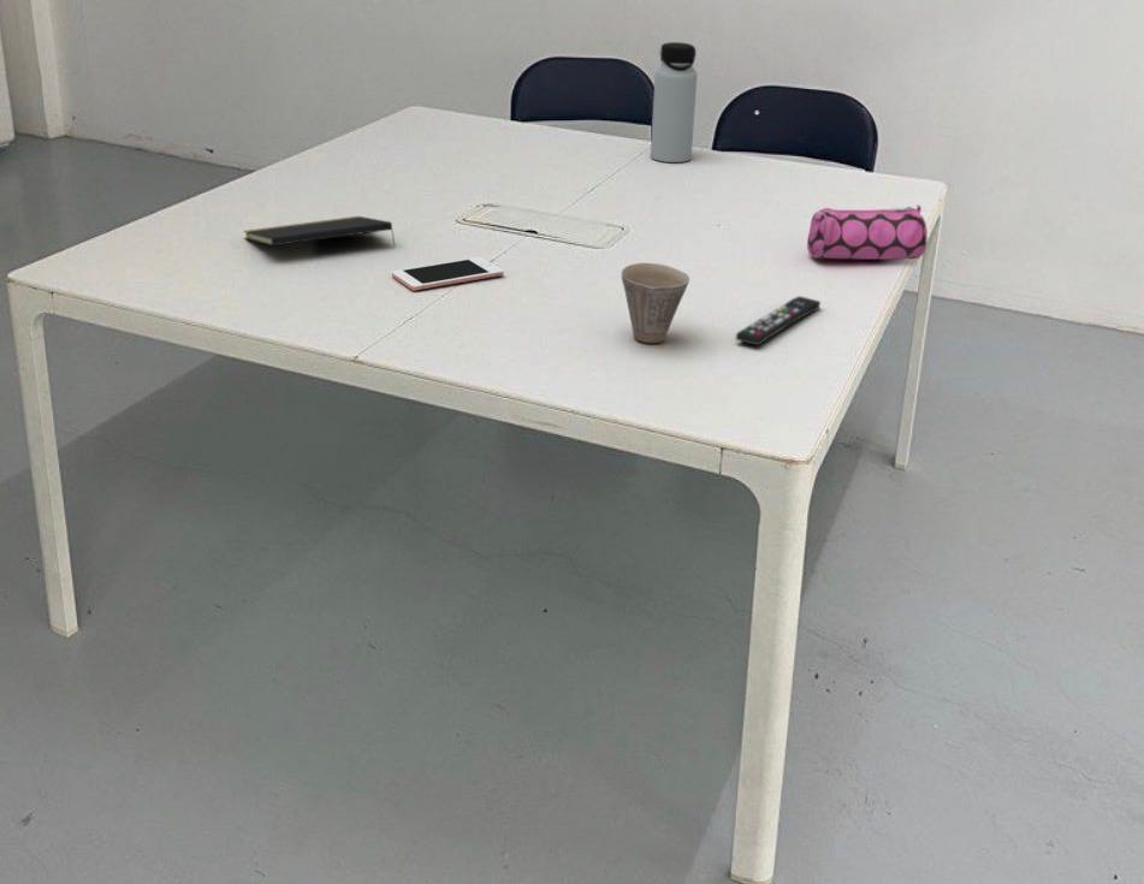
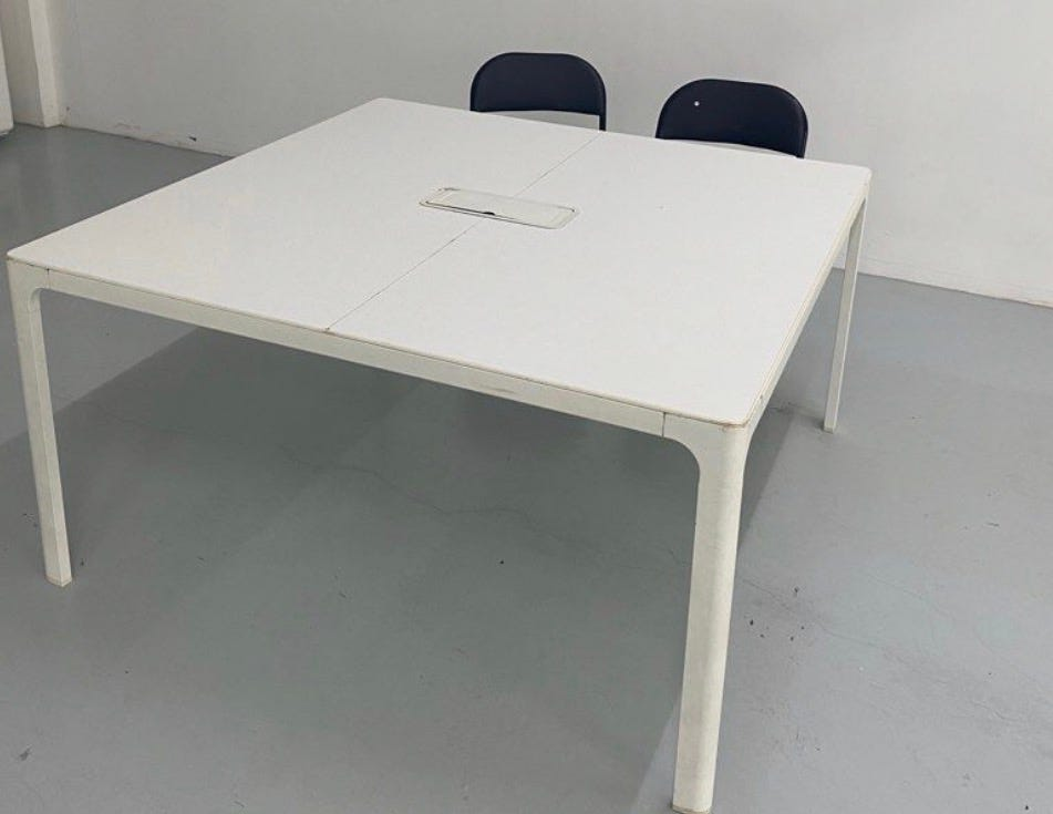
- pencil case [806,203,929,261]
- notepad [243,215,397,247]
- cup [621,262,690,344]
- remote control [735,295,822,346]
- cell phone [391,256,505,292]
- water bottle [650,41,699,164]
